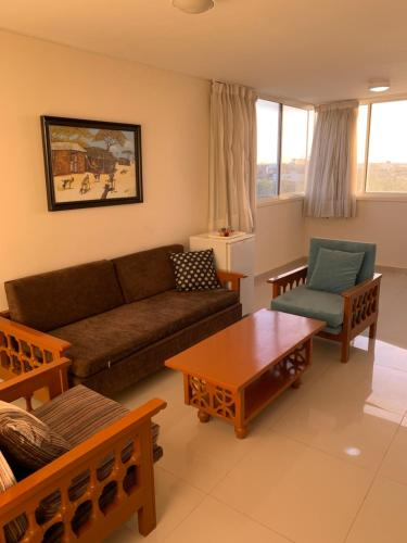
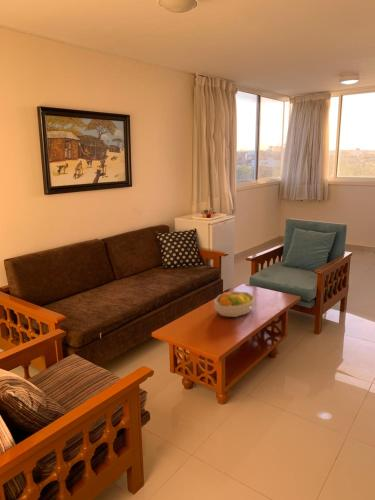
+ fruit bowl [213,290,256,318]
